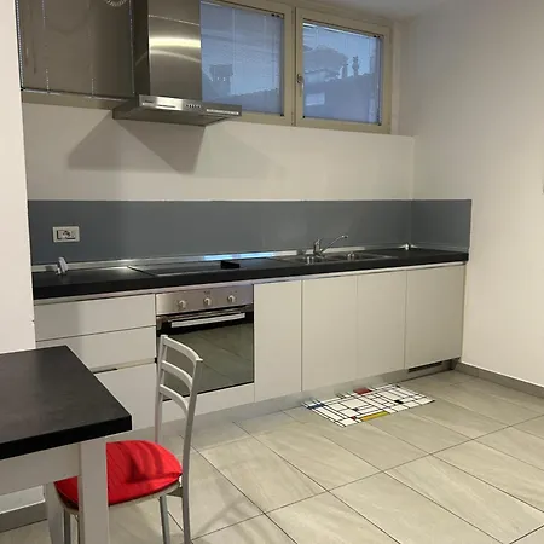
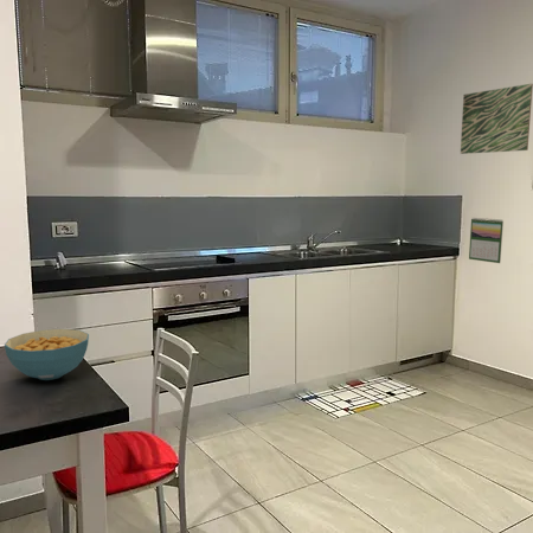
+ cereal bowl [4,328,90,381]
+ calendar [468,217,505,264]
+ wall art [460,83,533,155]
